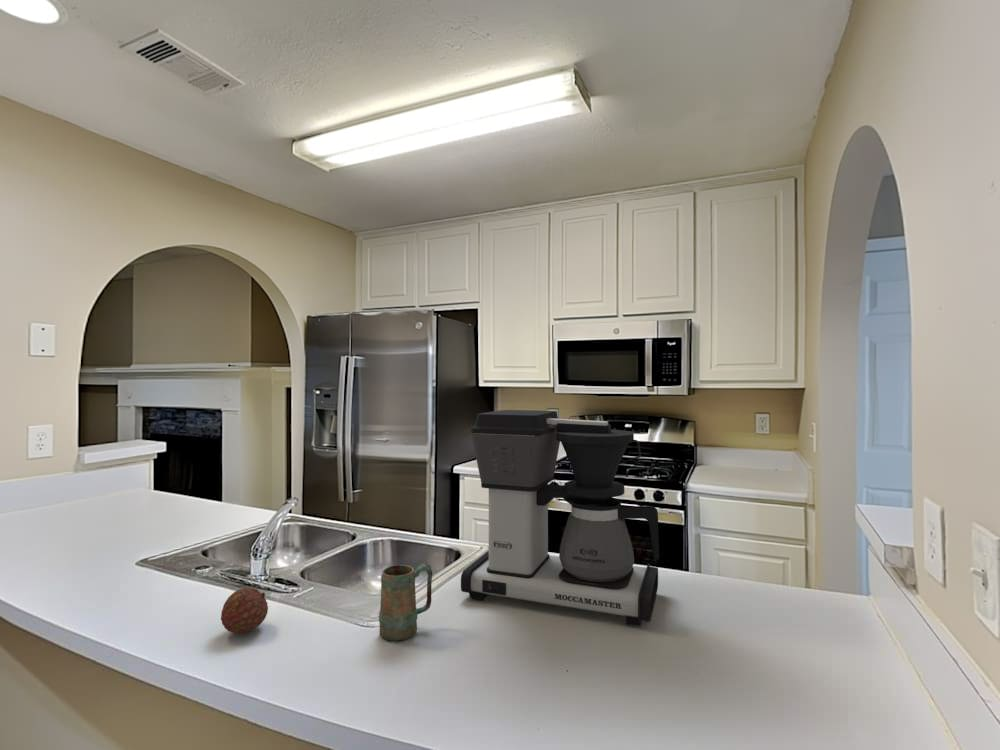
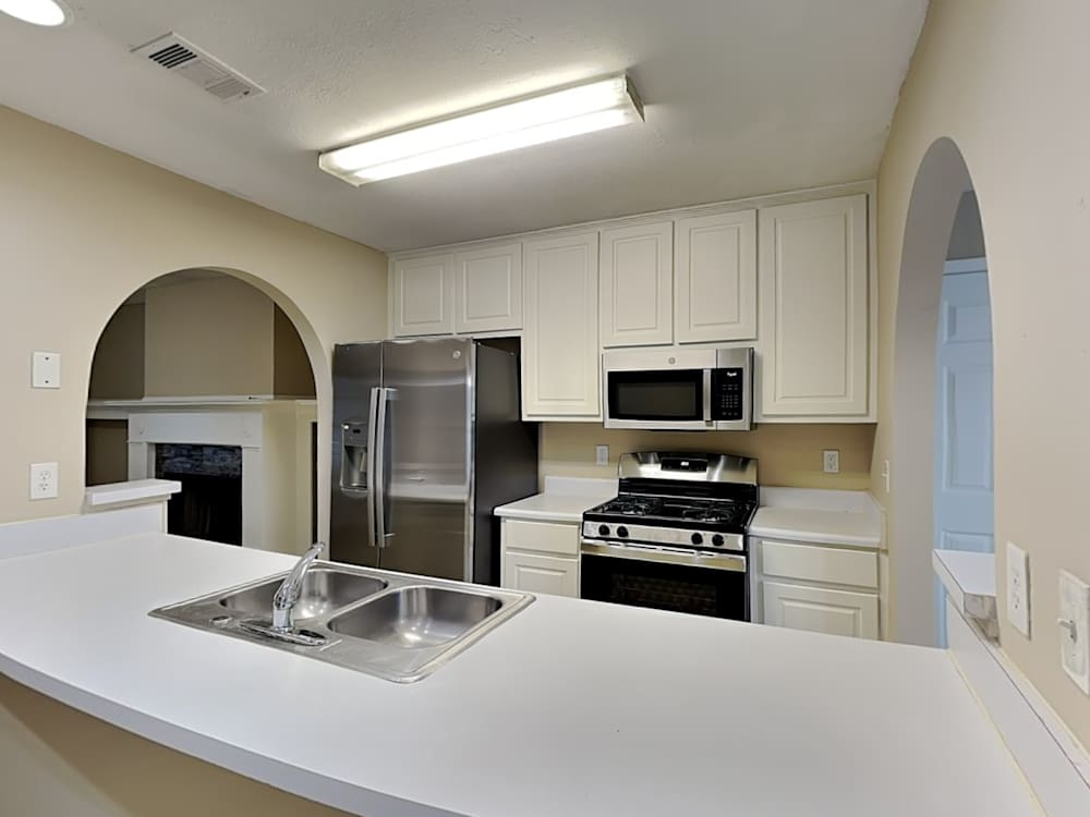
- fruit [220,586,269,634]
- coffee maker [460,409,660,627]
- mug [378,562,433,642]
